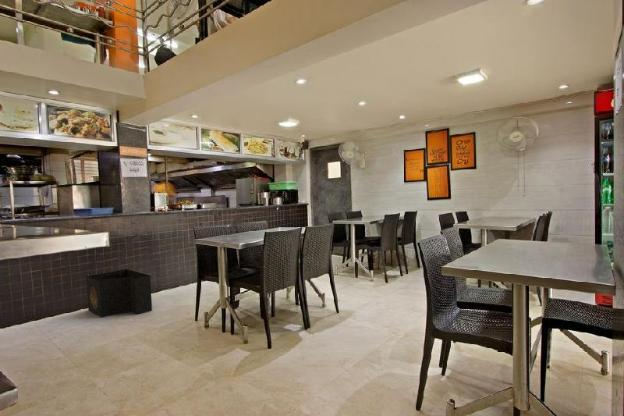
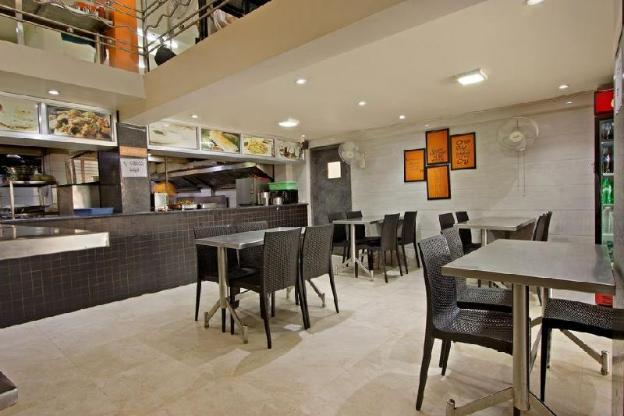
- trash bin [85,268,153,319]
